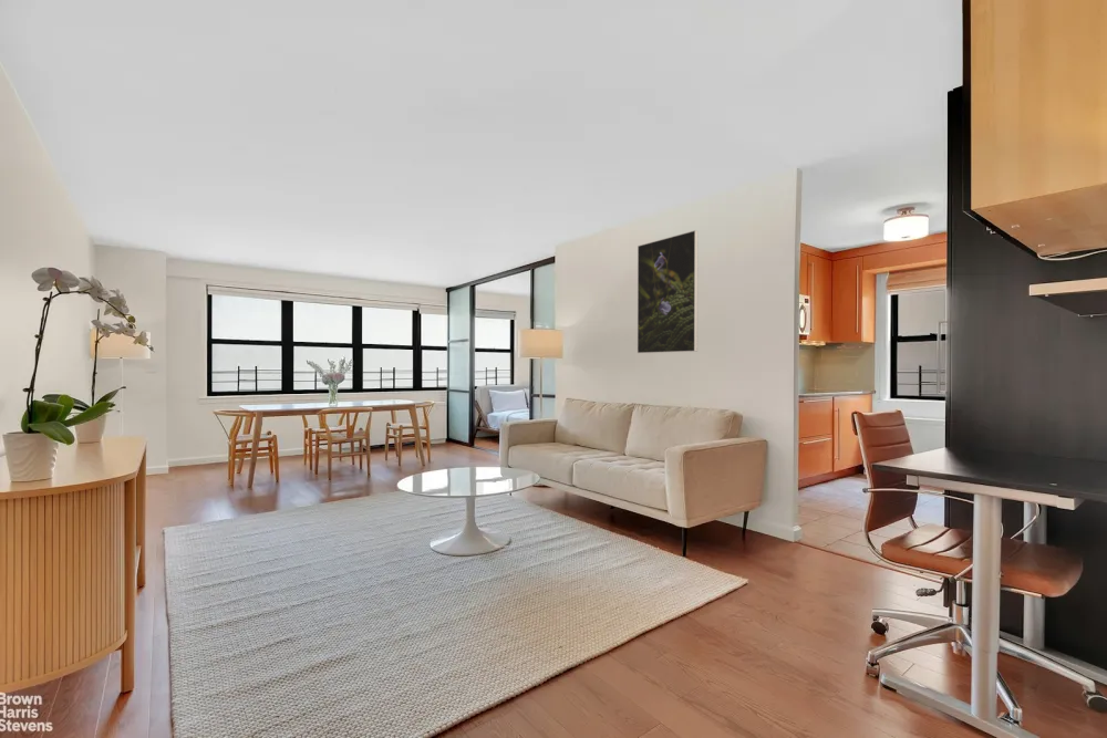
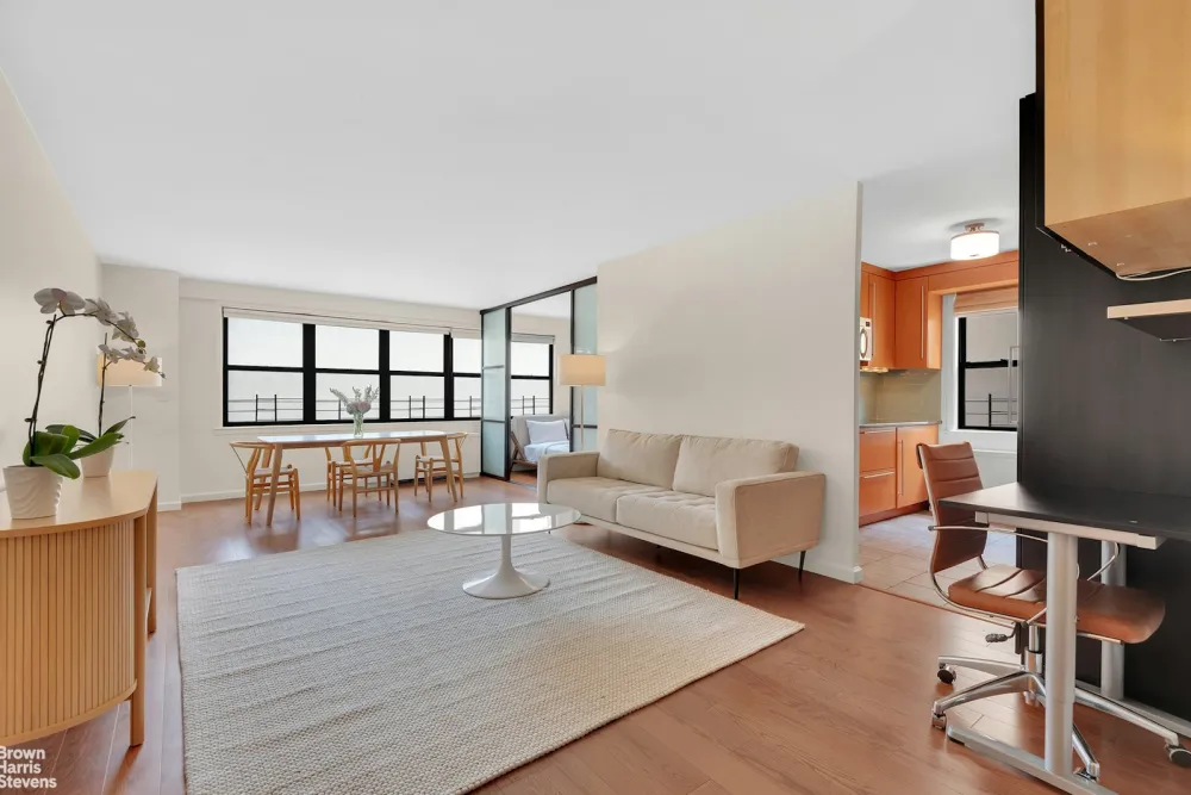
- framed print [637,229,699,354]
